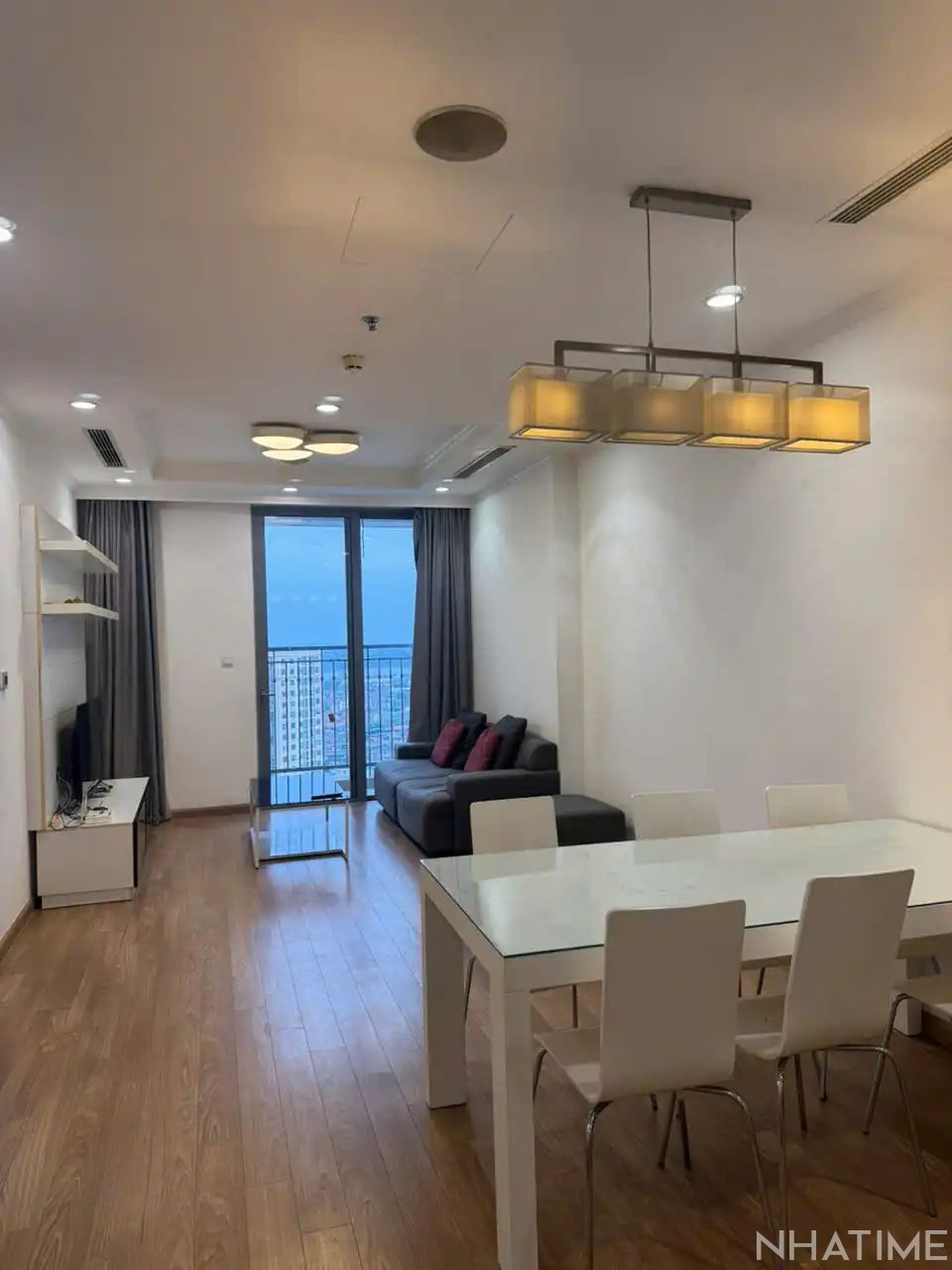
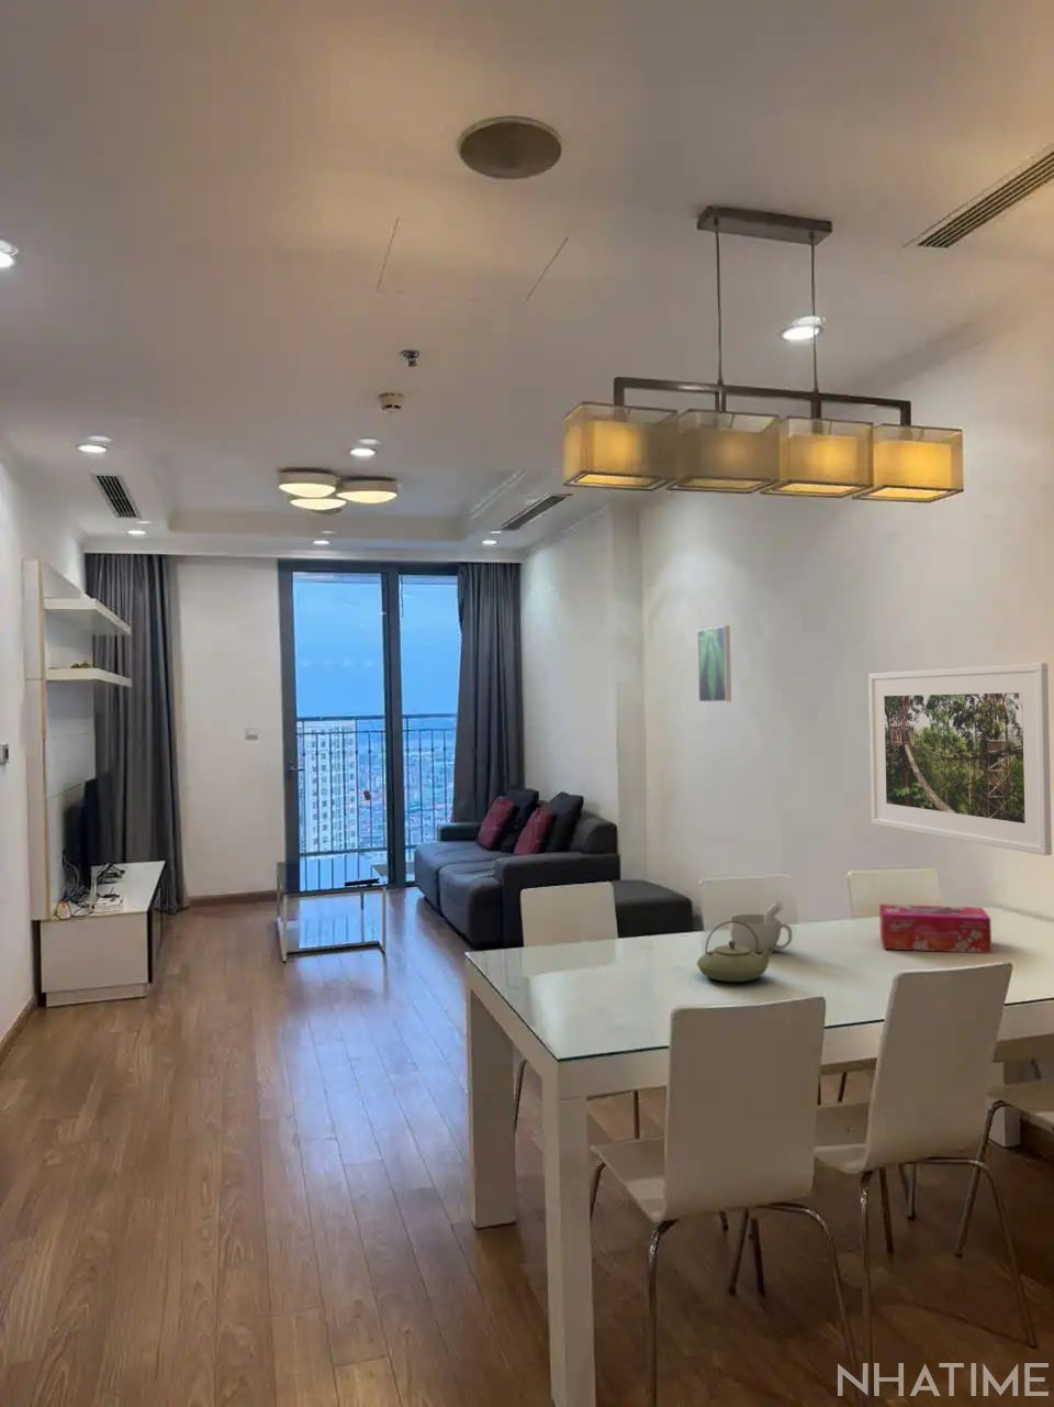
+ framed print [867,661,1053,856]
+ cup [727,901,793,954]
+ tissue box [878,904,992,954]
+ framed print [696,625,732,704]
+ teapot [696,920,775,983]
